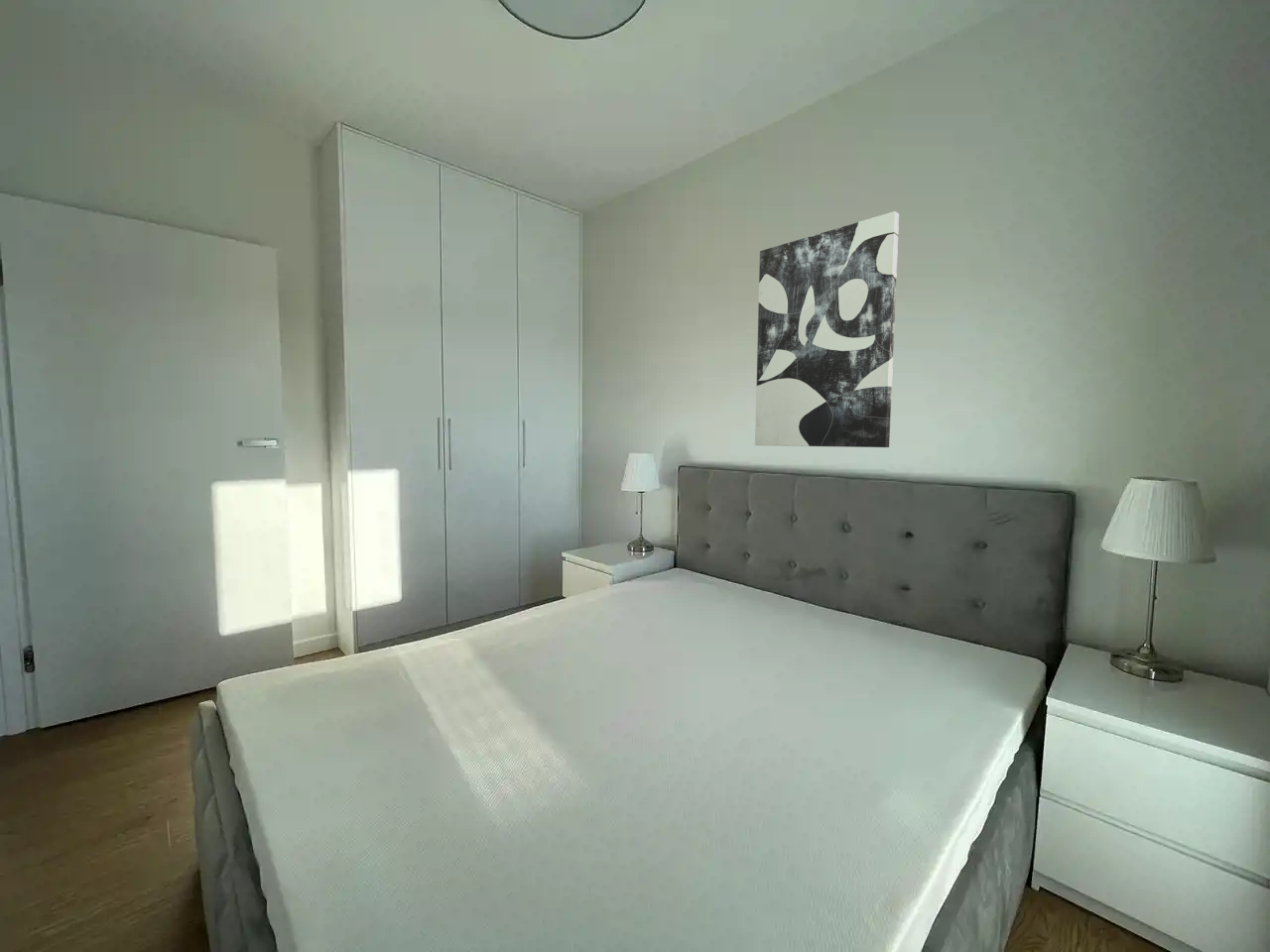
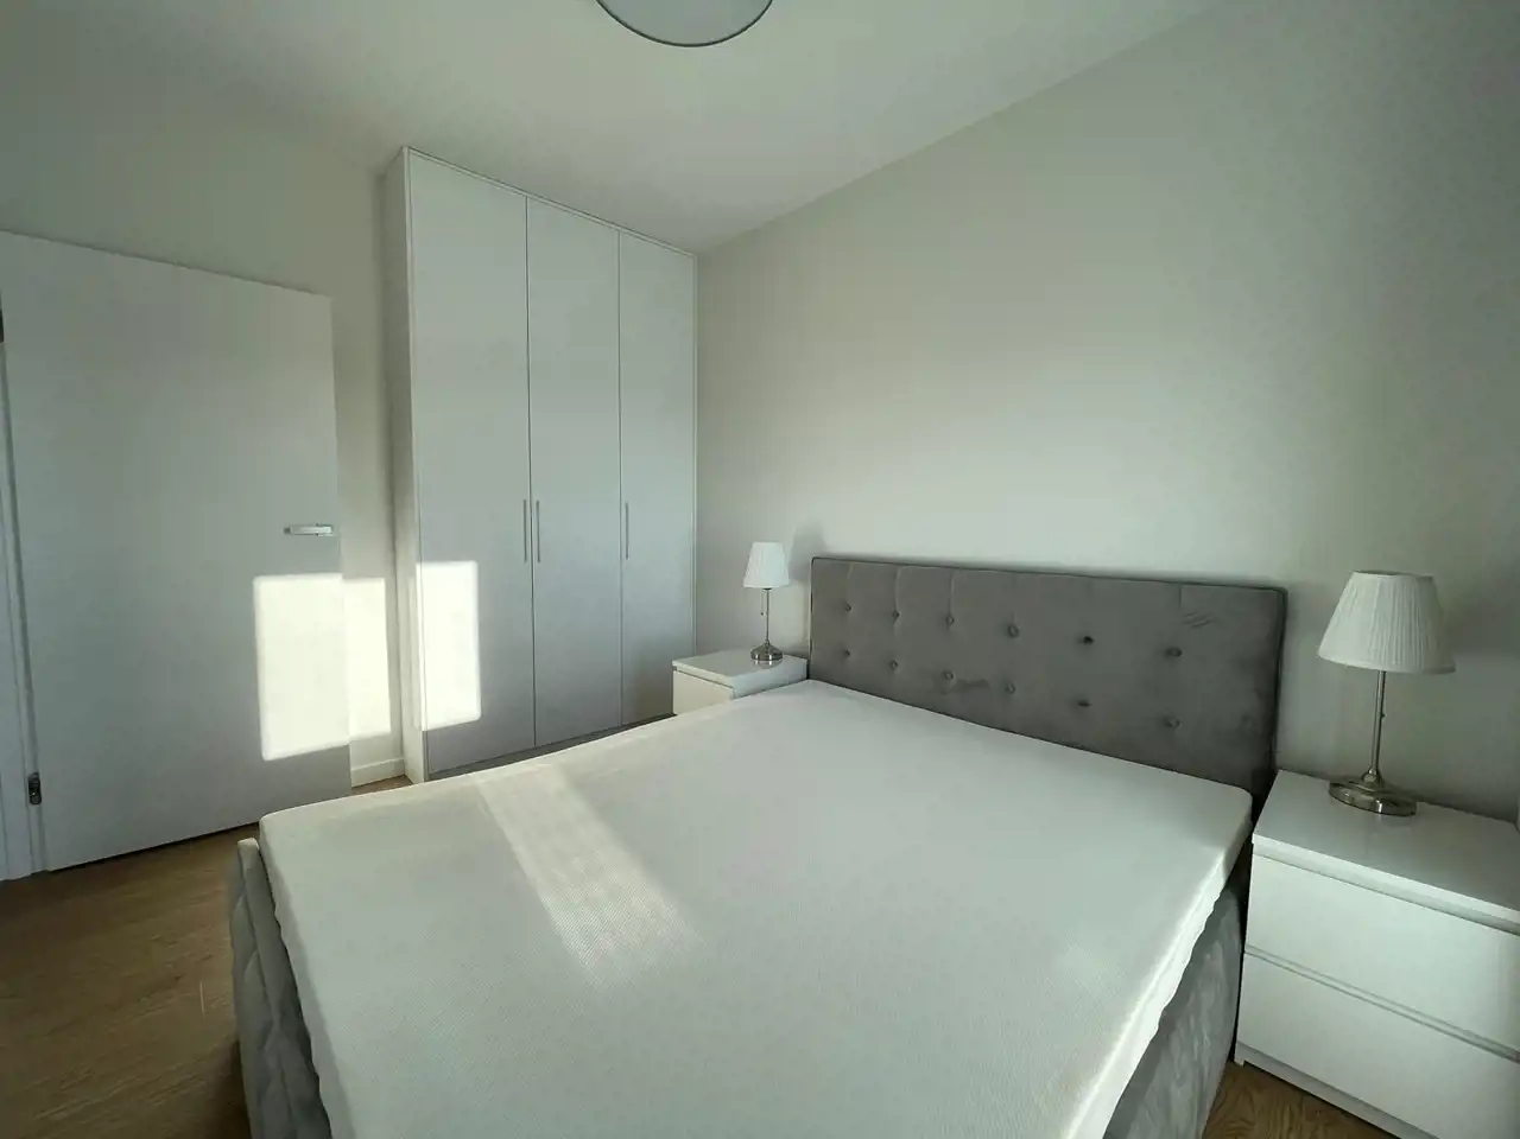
- wall art [754,210,900,448]
